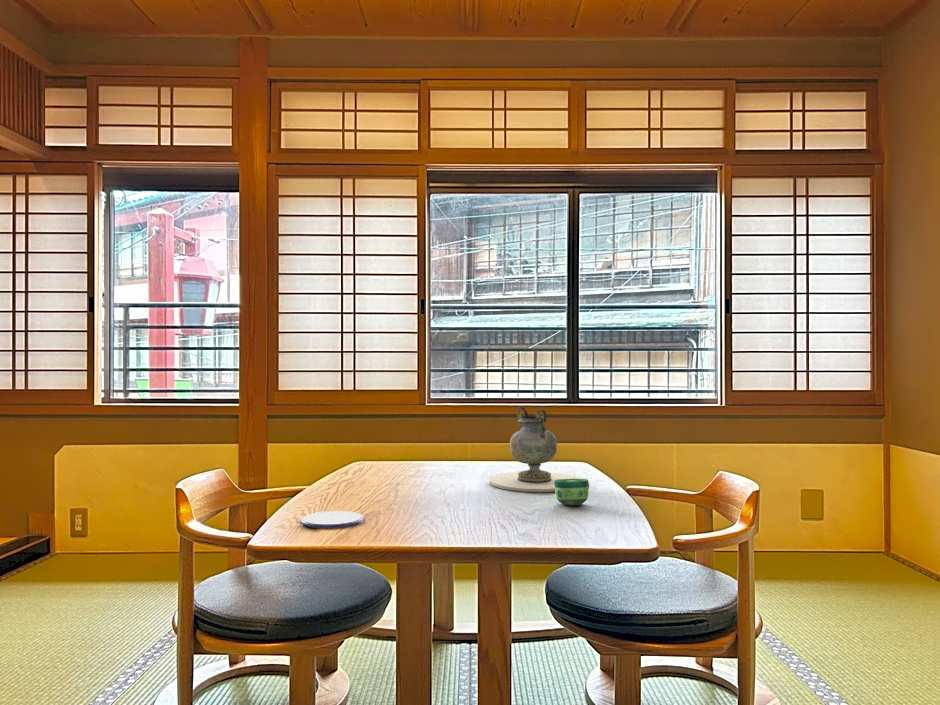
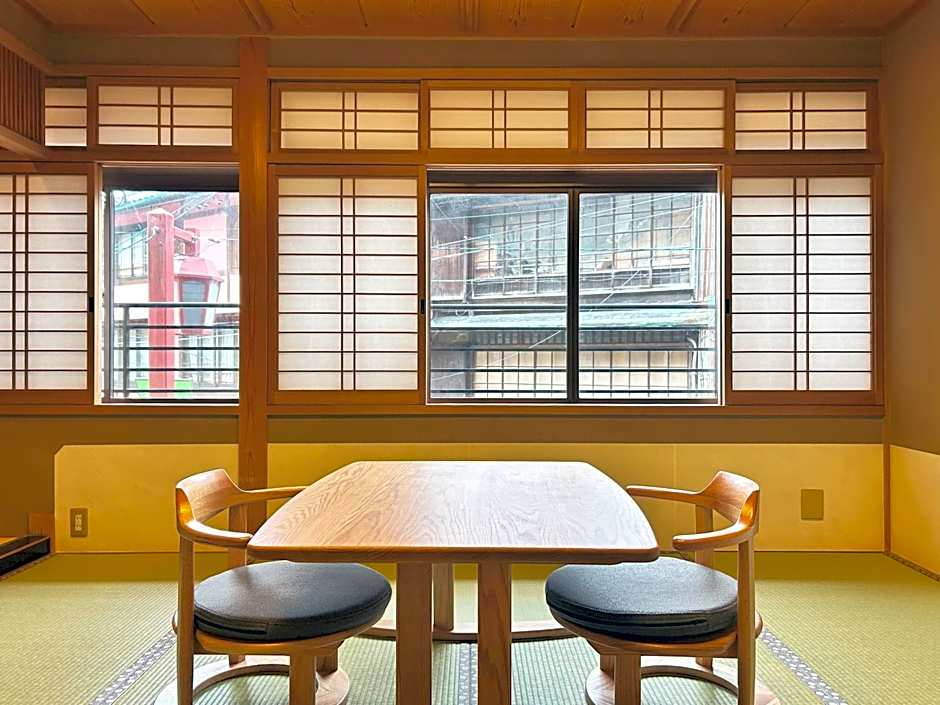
- saucer [300,510,365,529]
- cup [554,478,590,506]
- decorative vase [489,405,579,493]
